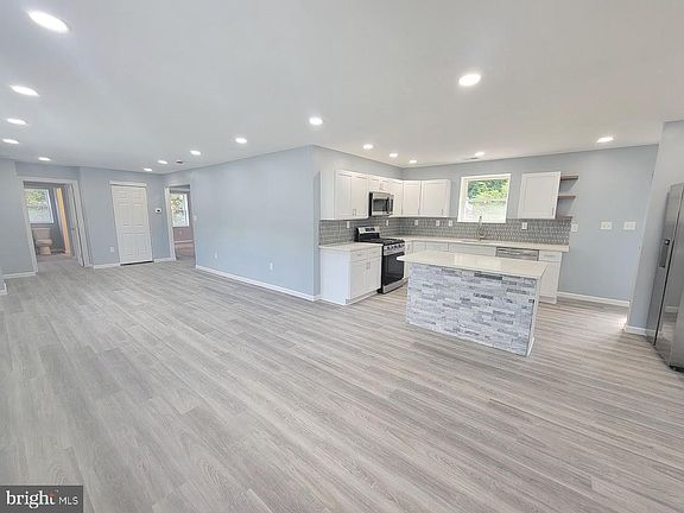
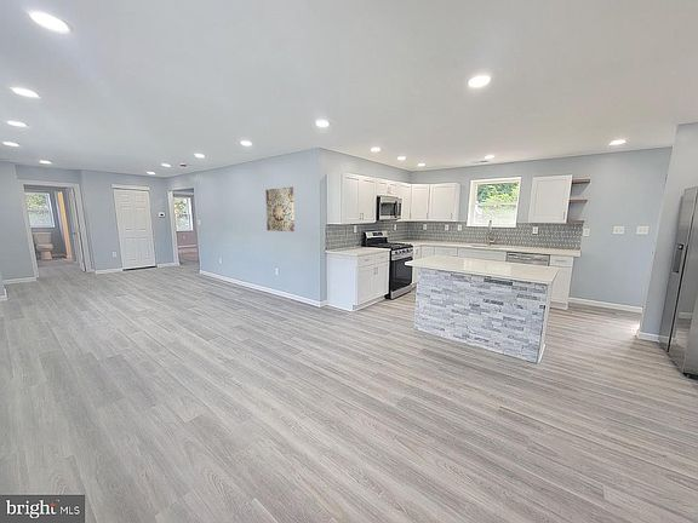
+ wall art [264,186,296,232]
